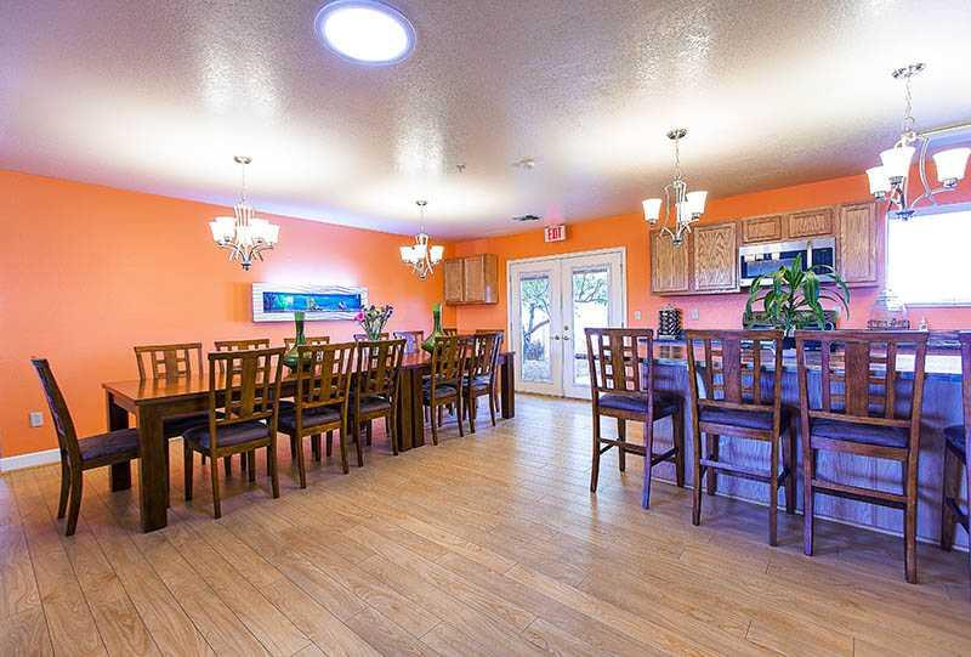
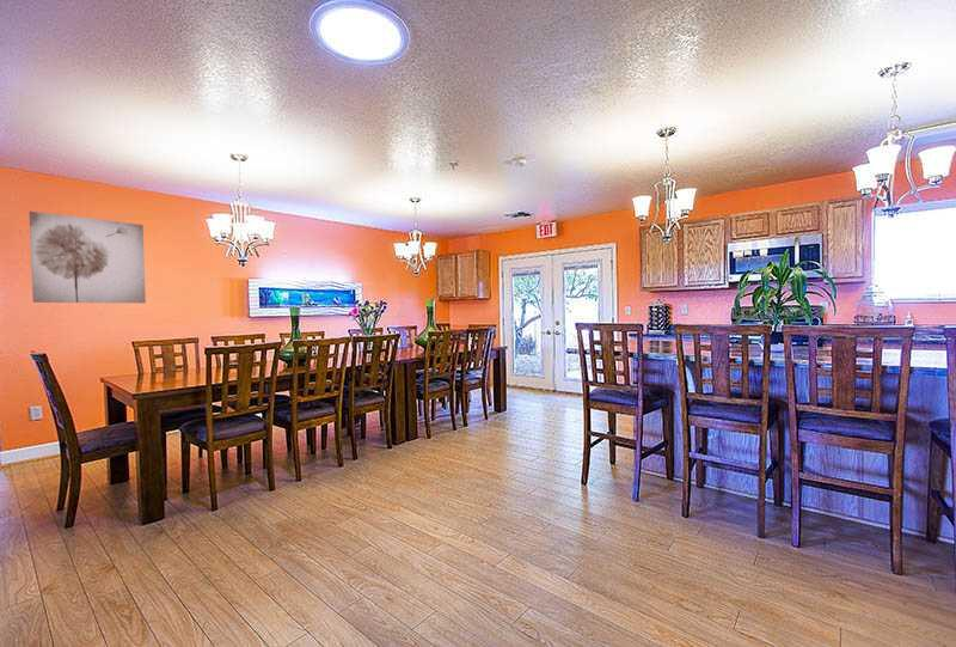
+ wall art [29,210,147,304]
